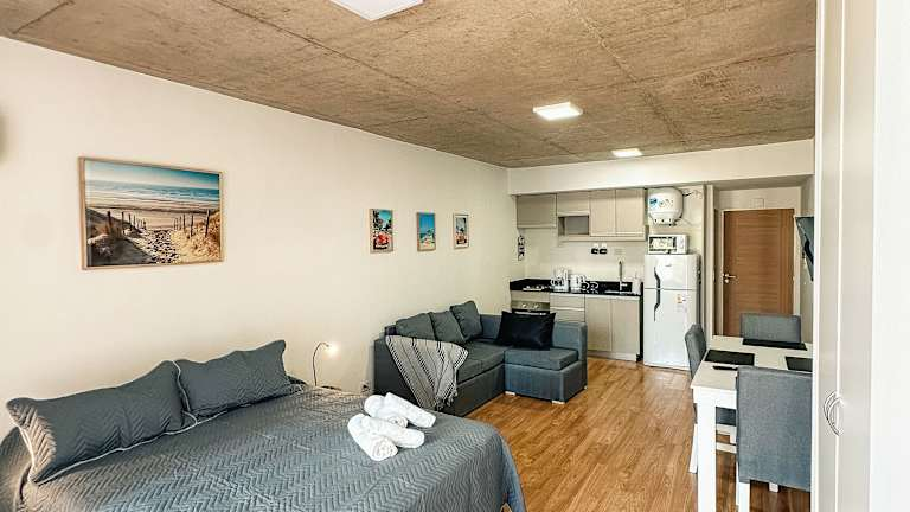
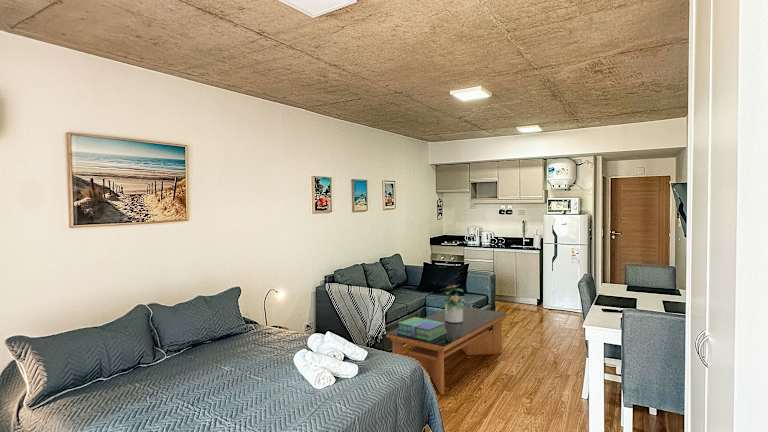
+ stack of books [396,316,447,341]
+ potted plant [437,284,466,323]
+ coffee table [385,306,507,396]
